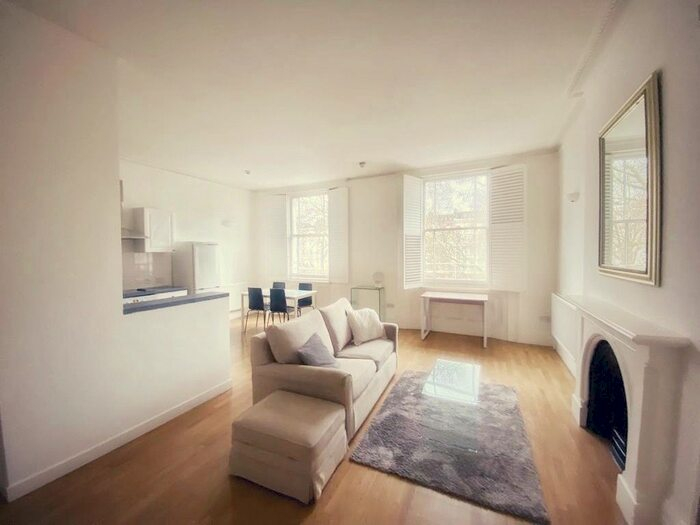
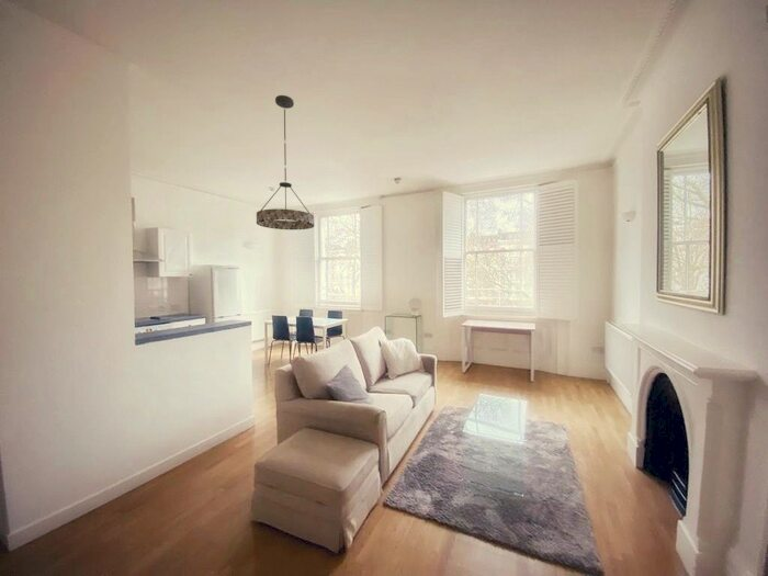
+ chandelier [256,94,315,230]
